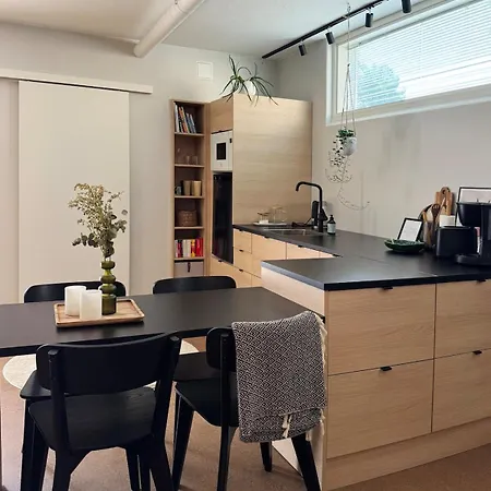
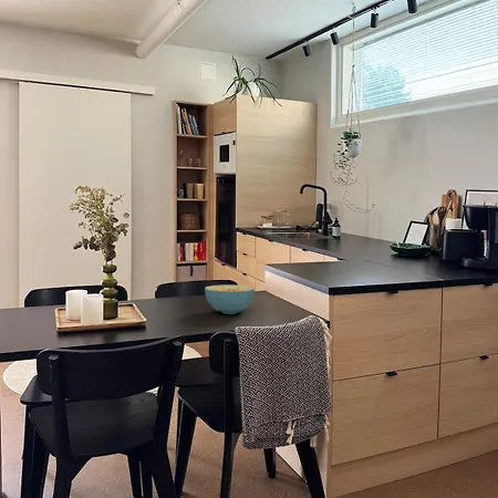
+ cereal bowl [204,284,256,315]
